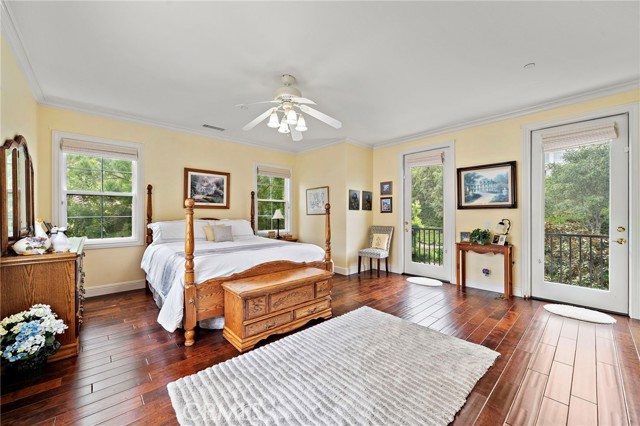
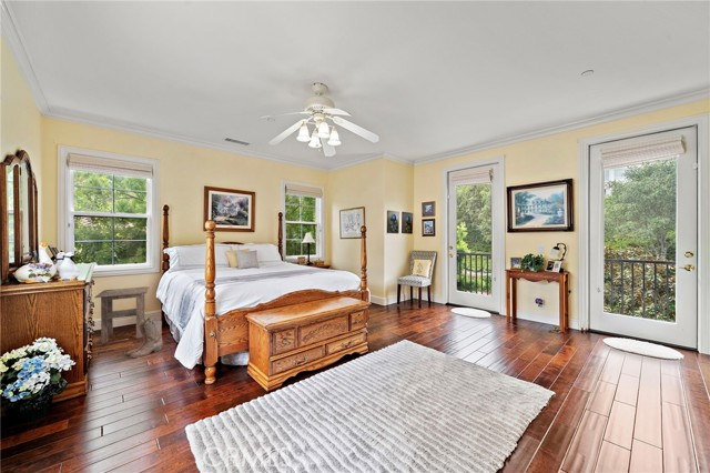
+ boots [125,316,164,359]
+ side table [93,285,151,344]
